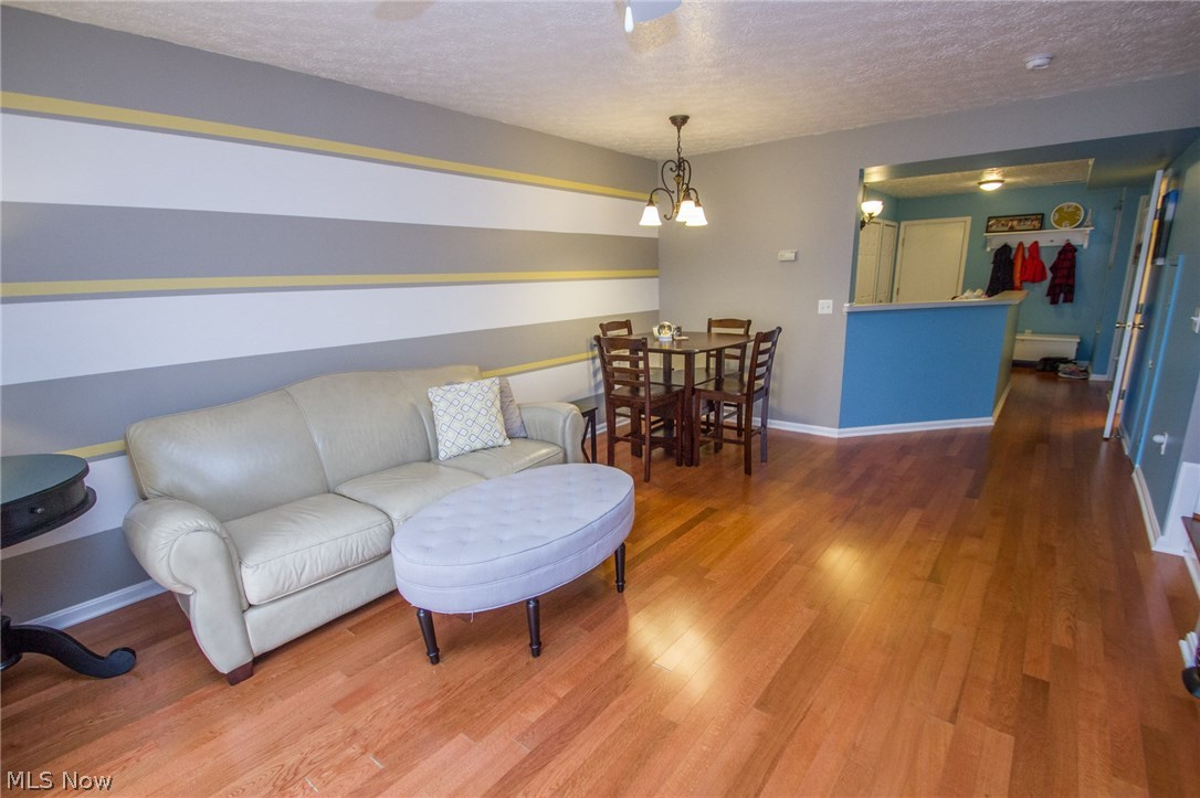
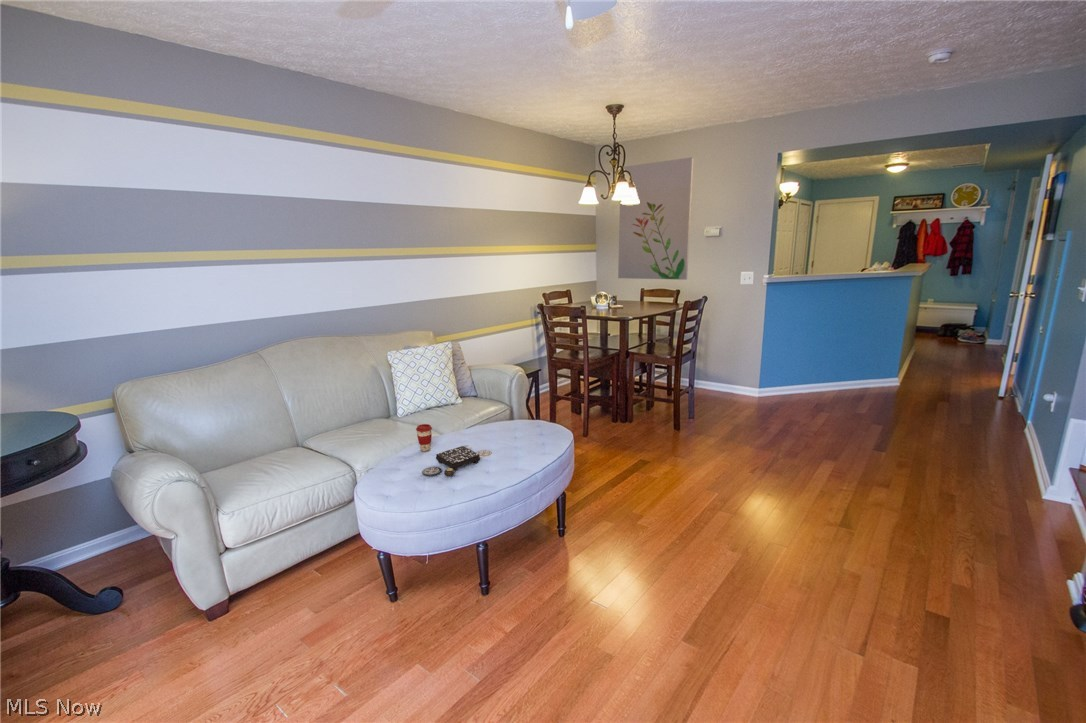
+ wall art [617,156,695,281]
+ board game [421,444,493,477]
+ coffee cup [415,423,433,452]
